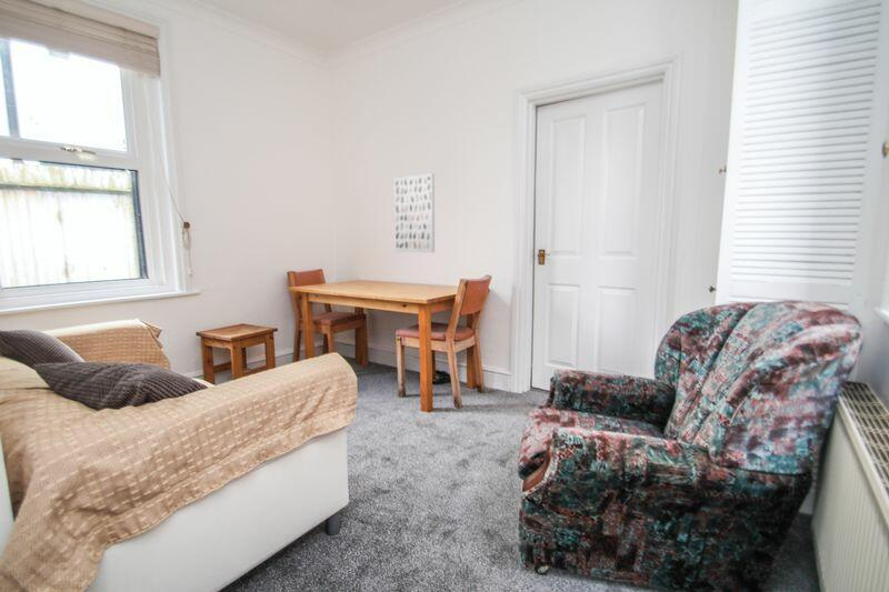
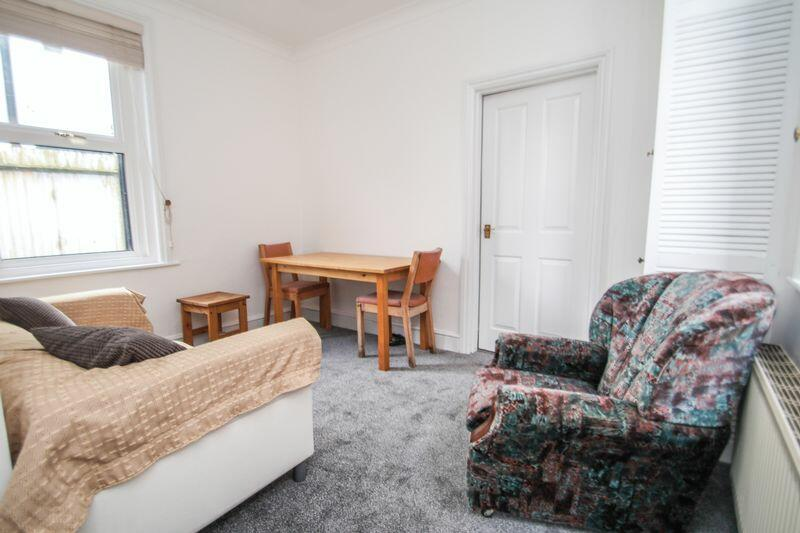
- wall art [393,172,436,253]
